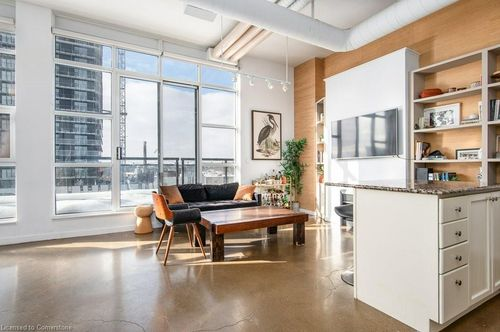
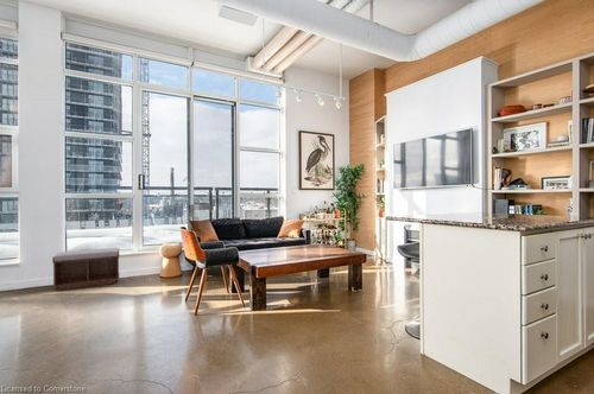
+ bench [51,247,120,291]
